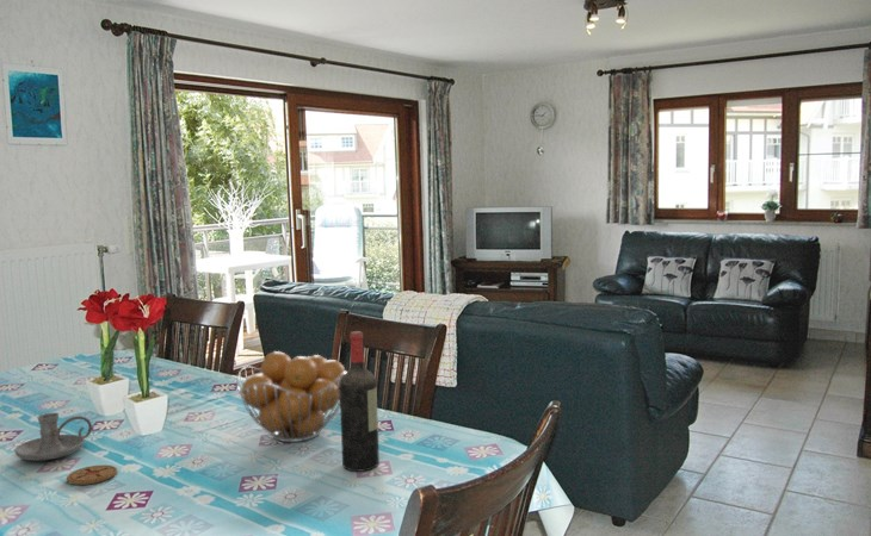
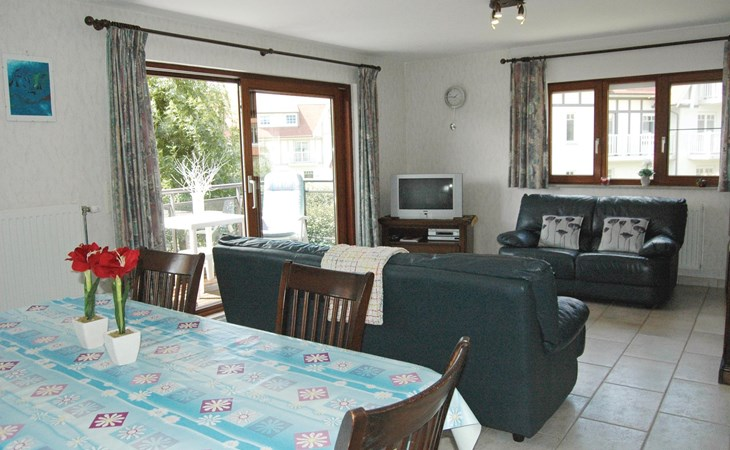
- wine bottle [339,330,381,472]
- candle holder [13,412,93,462]
- coaster [66,463,118,486]
- fruit basket [235,350,347,443]
